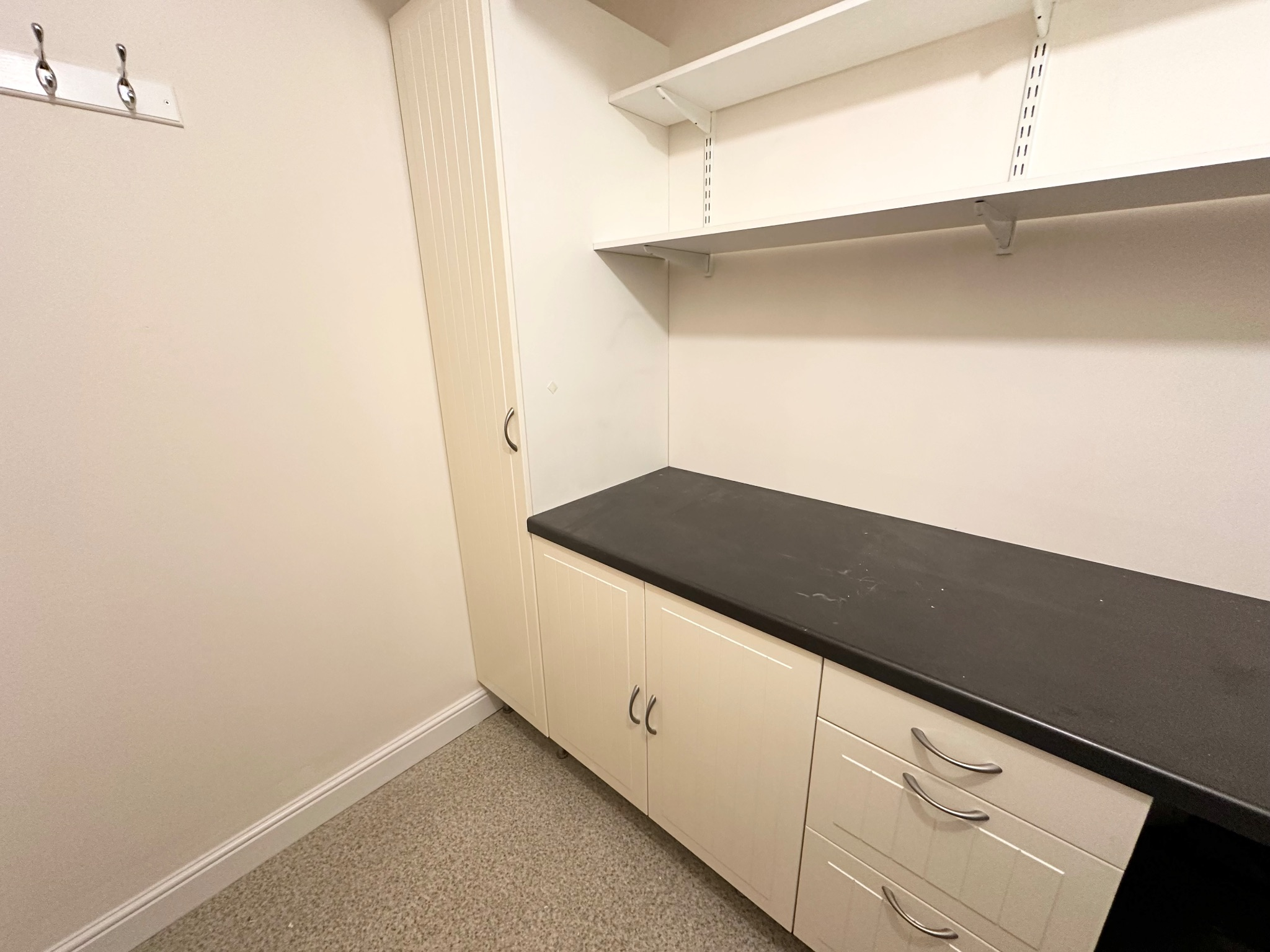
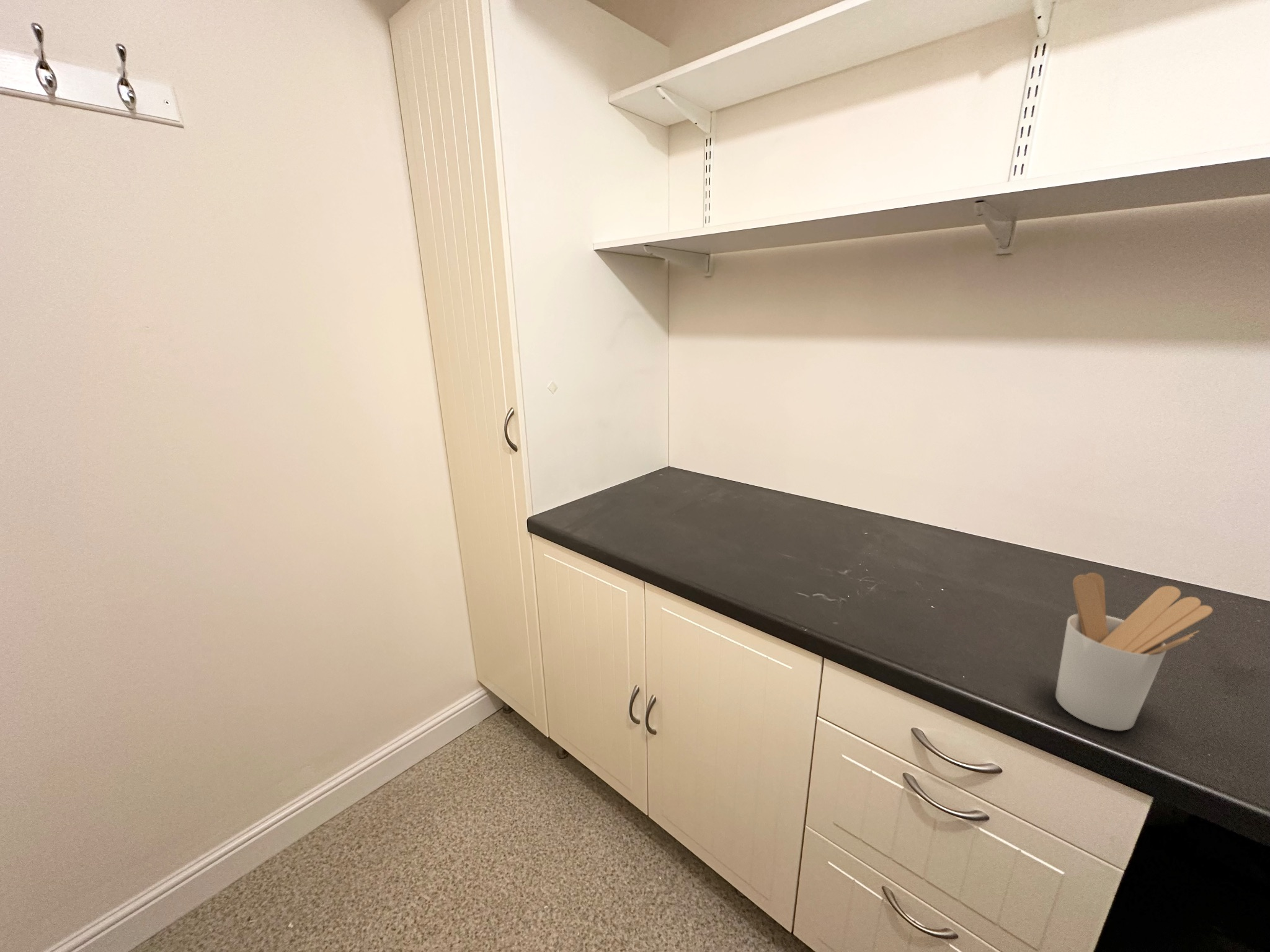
+ utensil holder [1055,572,1214,731]
